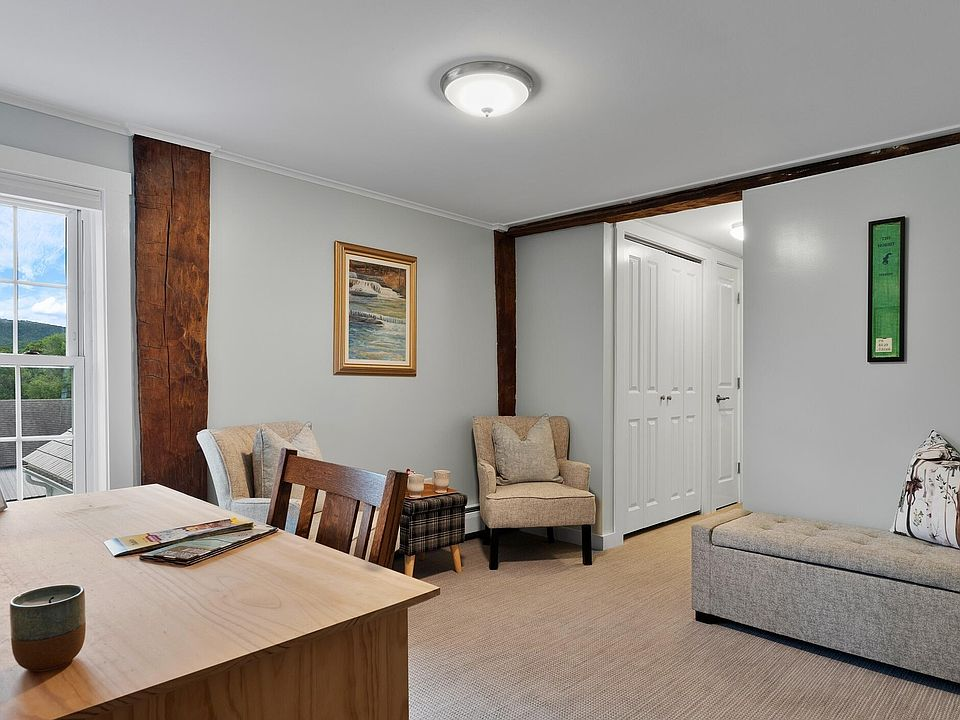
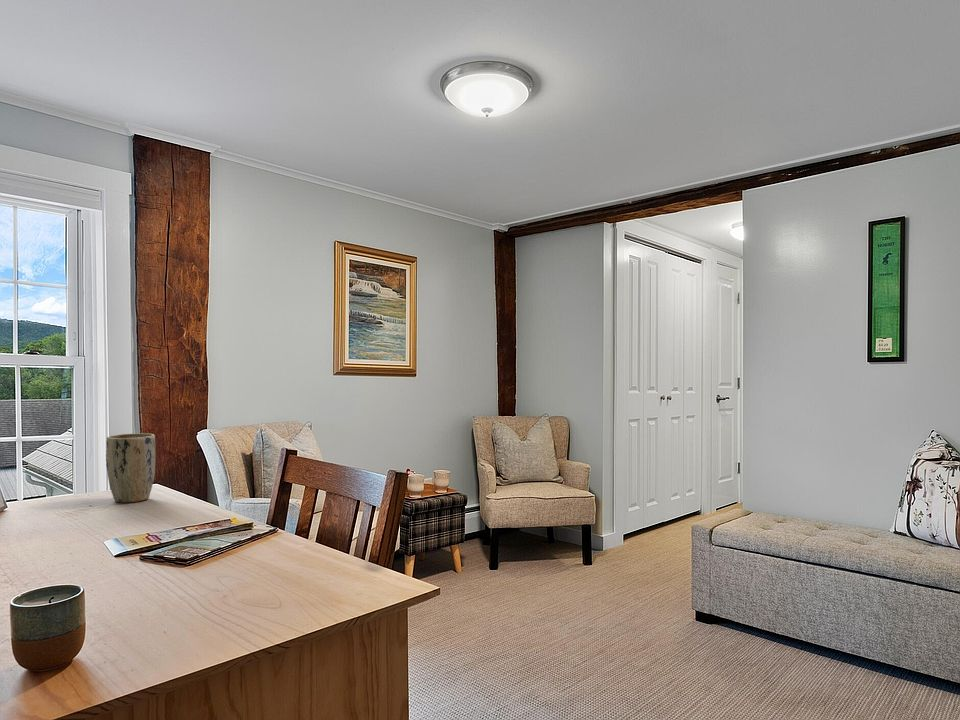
+ plant pot [105,432,157,504]
